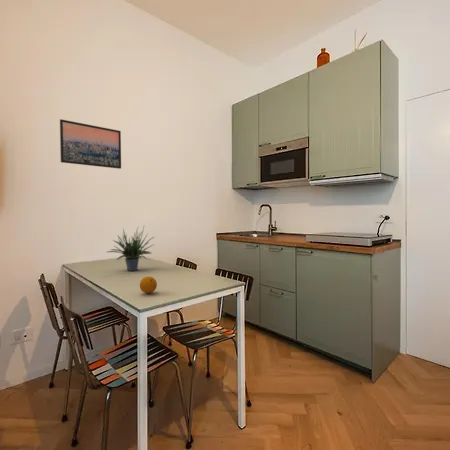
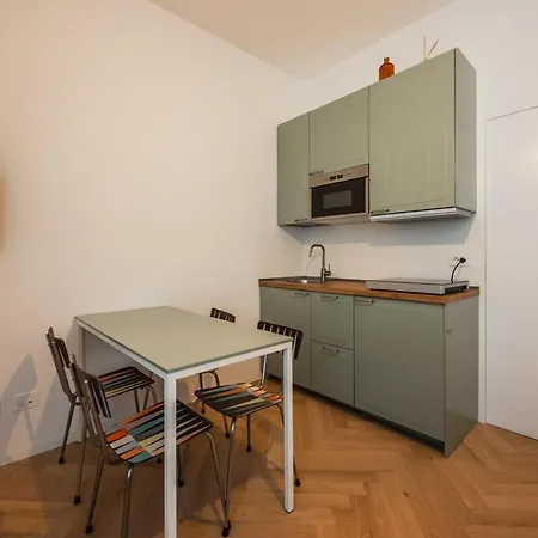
- fruit [139,275,158,294]
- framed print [59,118,122,170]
- potted plant [107,226,155,272]
